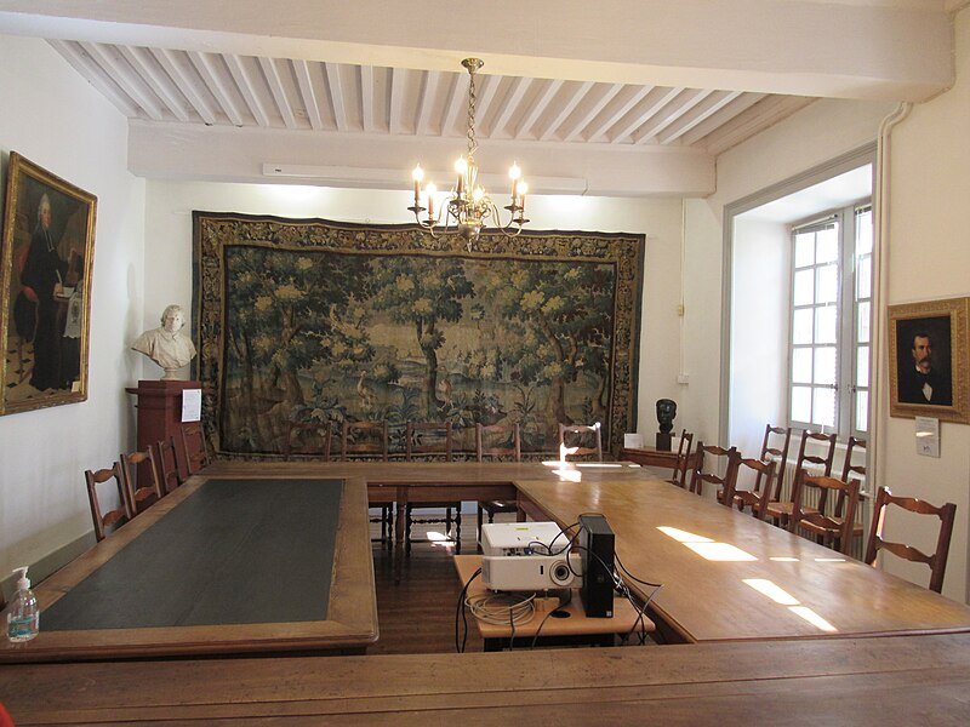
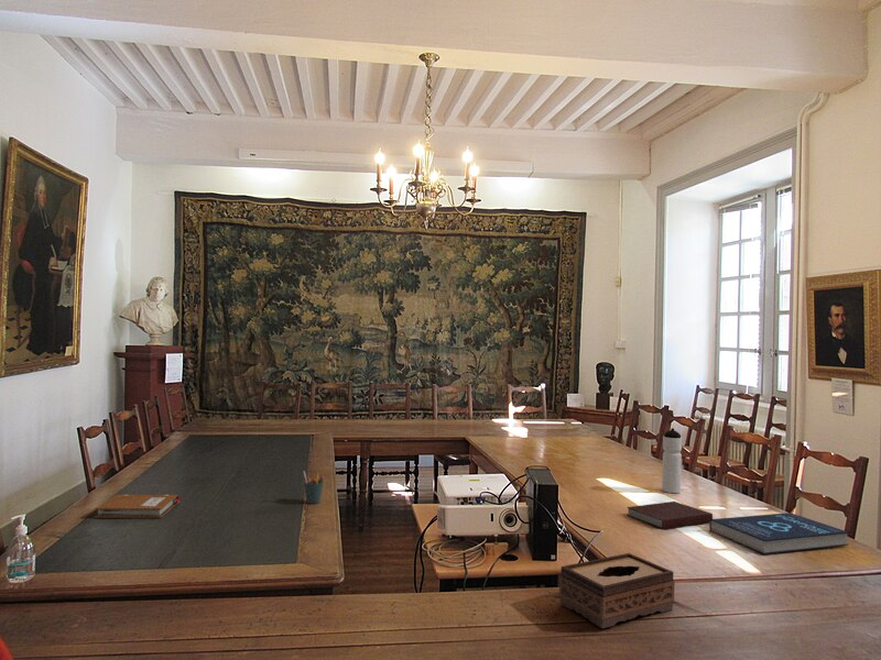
+ water bottle [661,427,683,494]
+ book [708,512,850,556]
+ tissue box [558,552,676,629]
+ pen holder [303,470,325,505]
+ notebook [94,494,181,519]
+ notebook [626,501,714,530]
